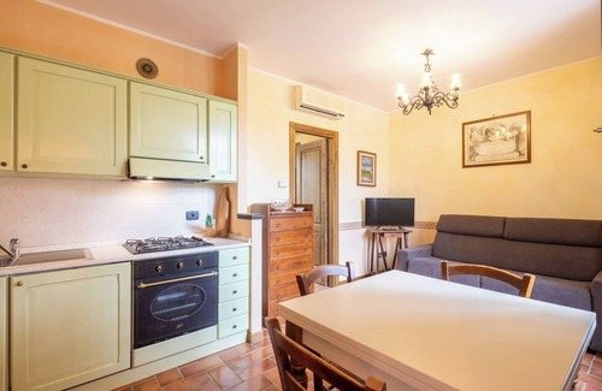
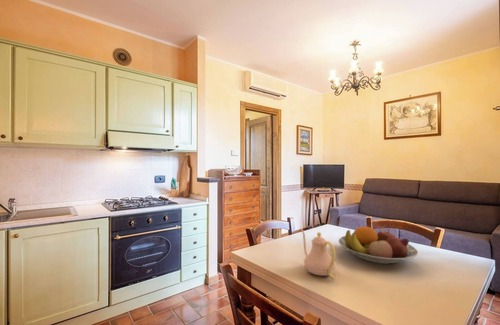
+ fruit bowl [338,226,419,265]
+ teapot [299,227,337,279]
